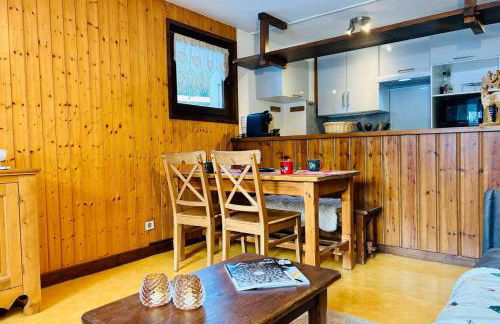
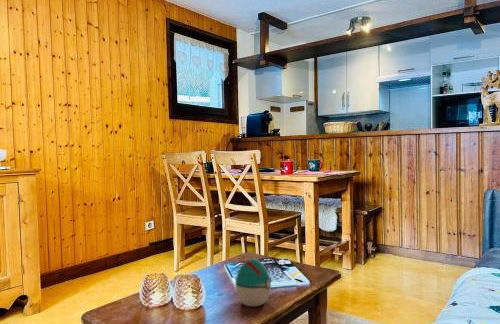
+ decorative egg [234,257,272,307]
